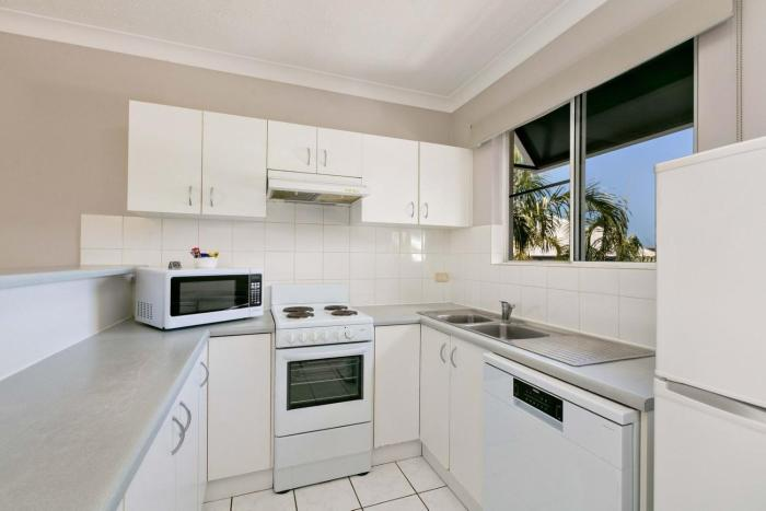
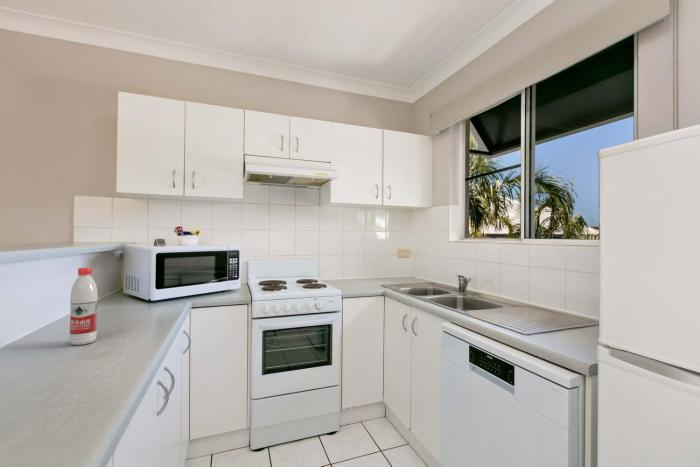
+ water bottle [69,267,99,346]
